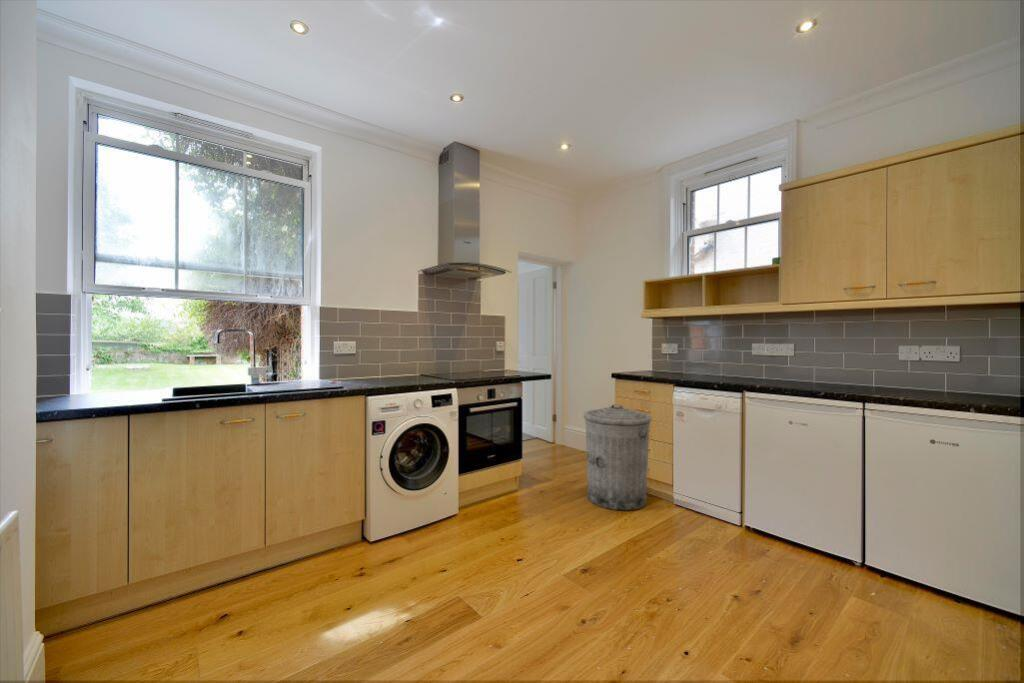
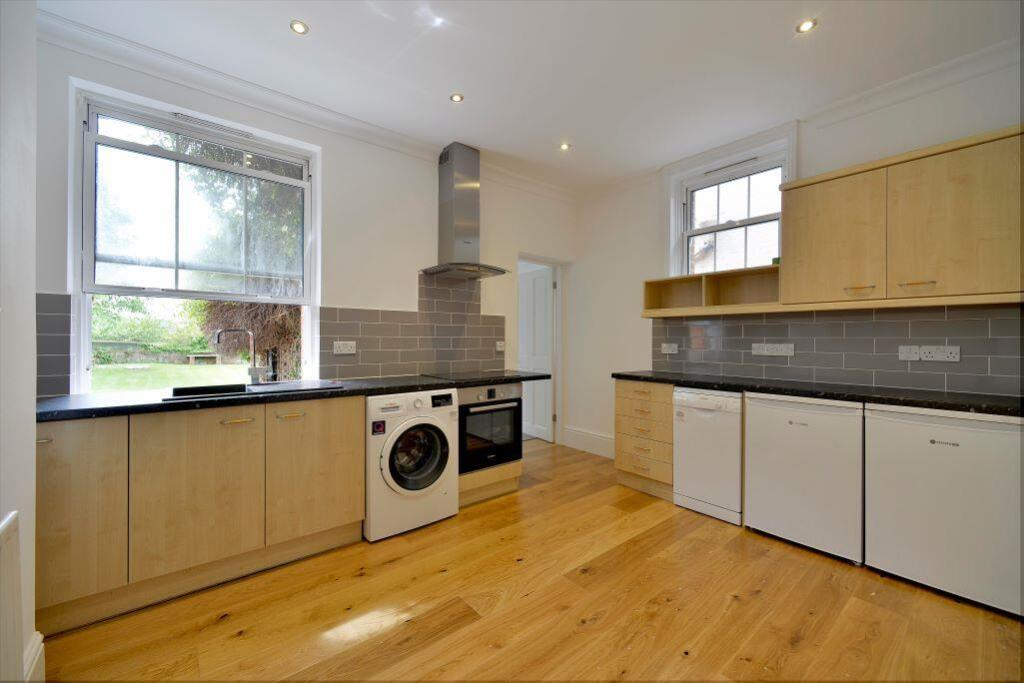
- trash can [583,403,653,511]
